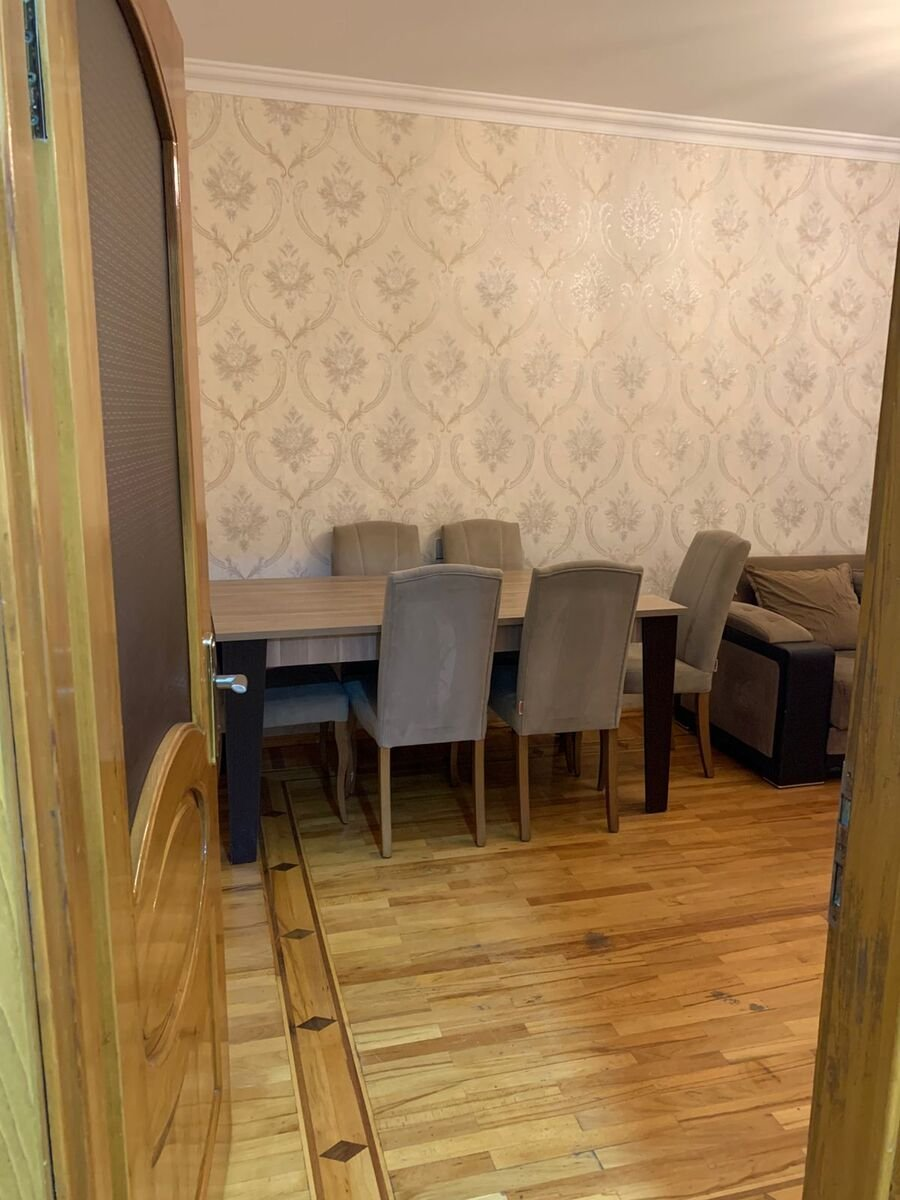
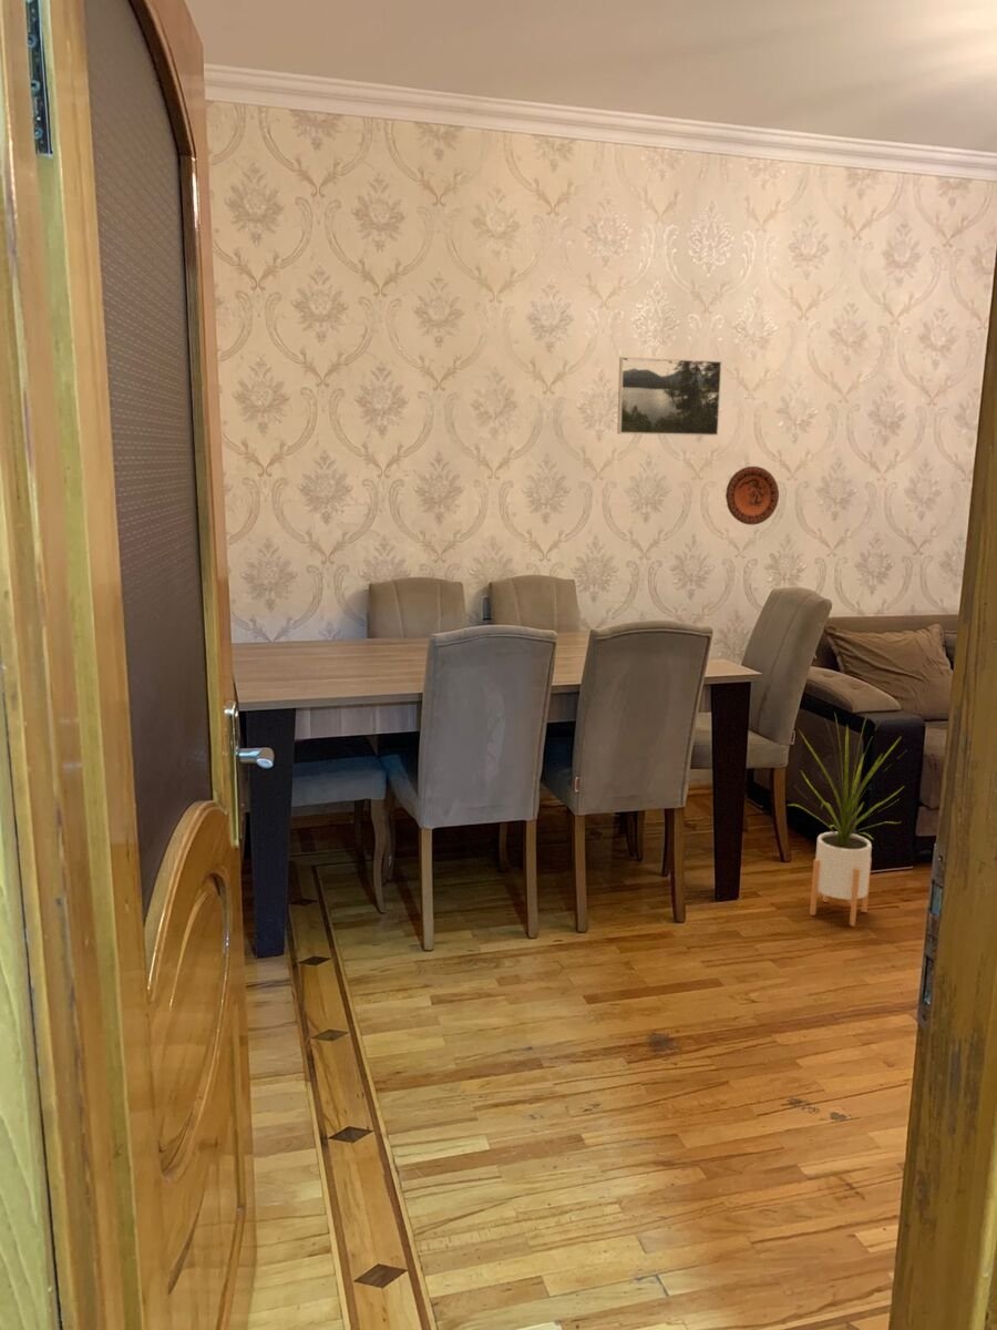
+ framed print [616,356,723,437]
+ decorative plate [724,466,780,525]
+ house plant [785,712,906,928]
